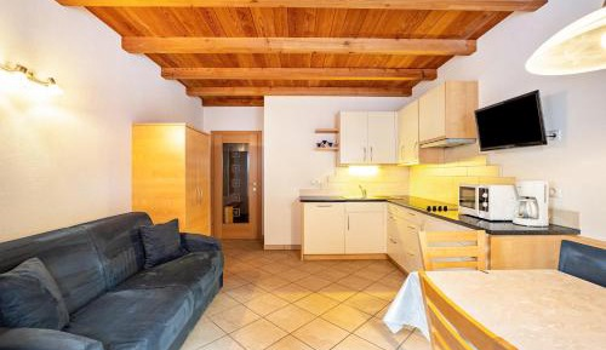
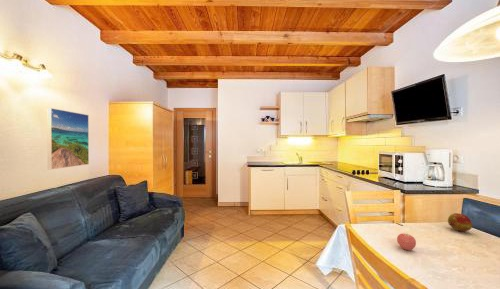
+ fruit [447,212,473,232]
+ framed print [46,107,90,170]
+ apple [396,233,417,251]
